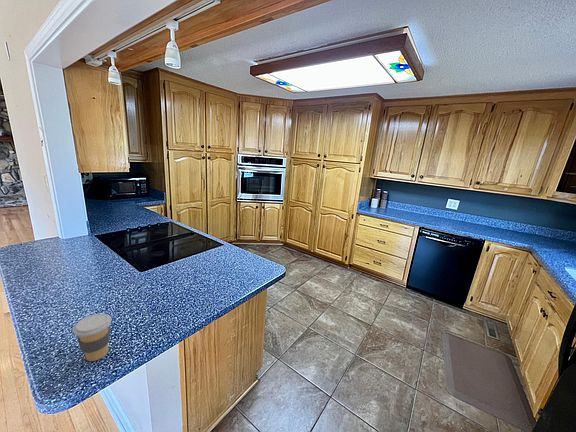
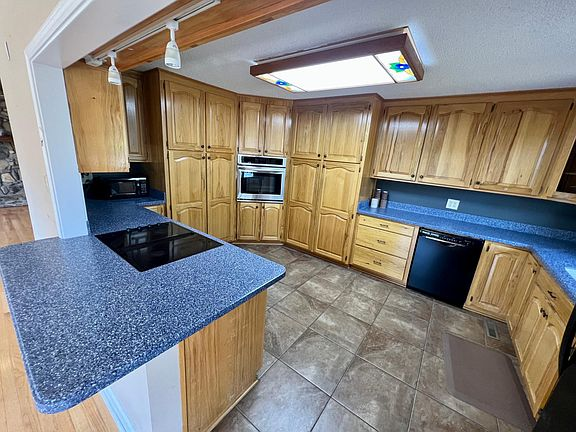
- coffee cup [72,313,112,362]
